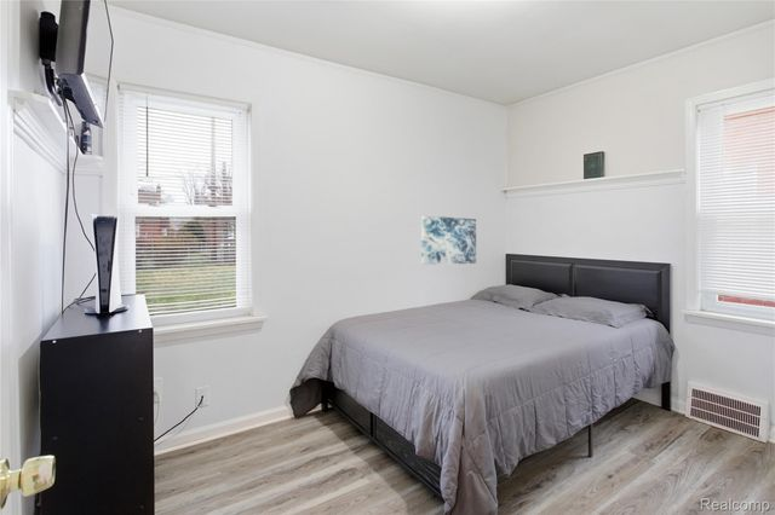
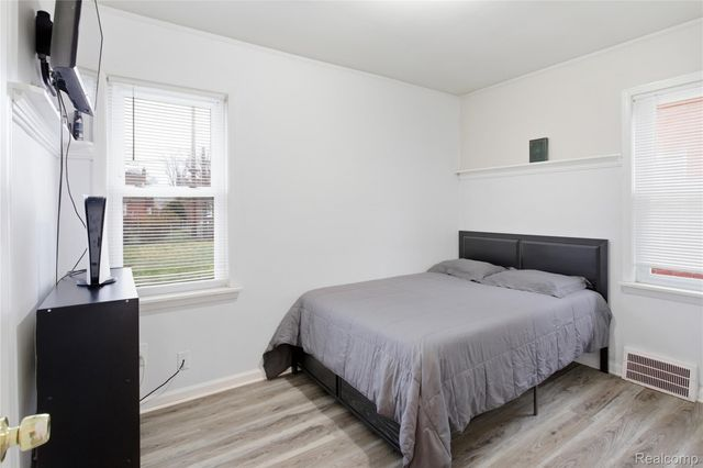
- wall art [420,215,477,266]
